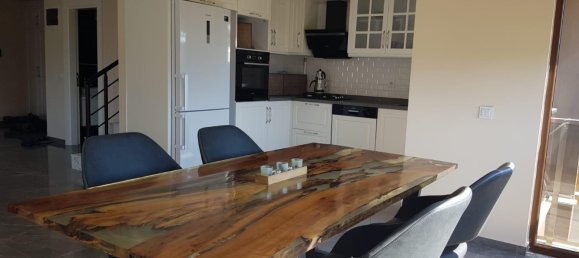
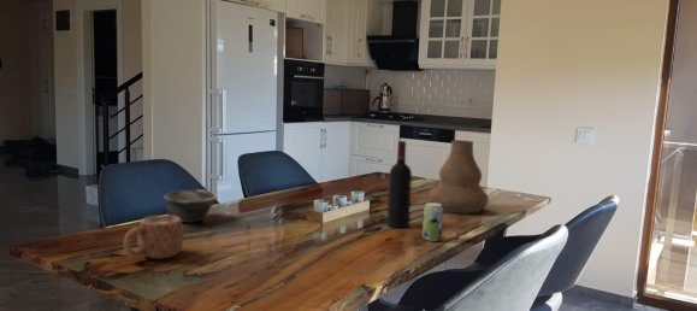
+ bowl [163,189,219,223]
+ beverage can [421,201,444,242]
+ mug [123,215,185,260]
+ wine bottle [386,140,413,229]
+ vase [429,139,490,215]
